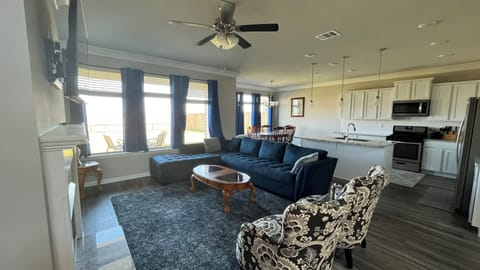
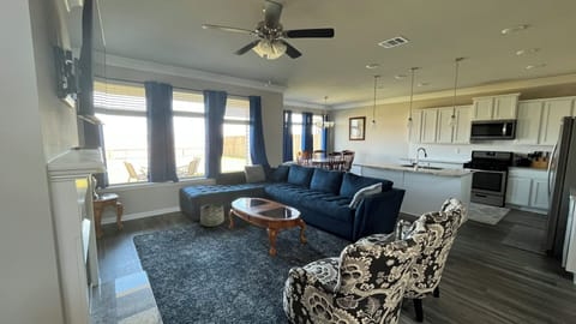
+ basket [199,203,224,228]
